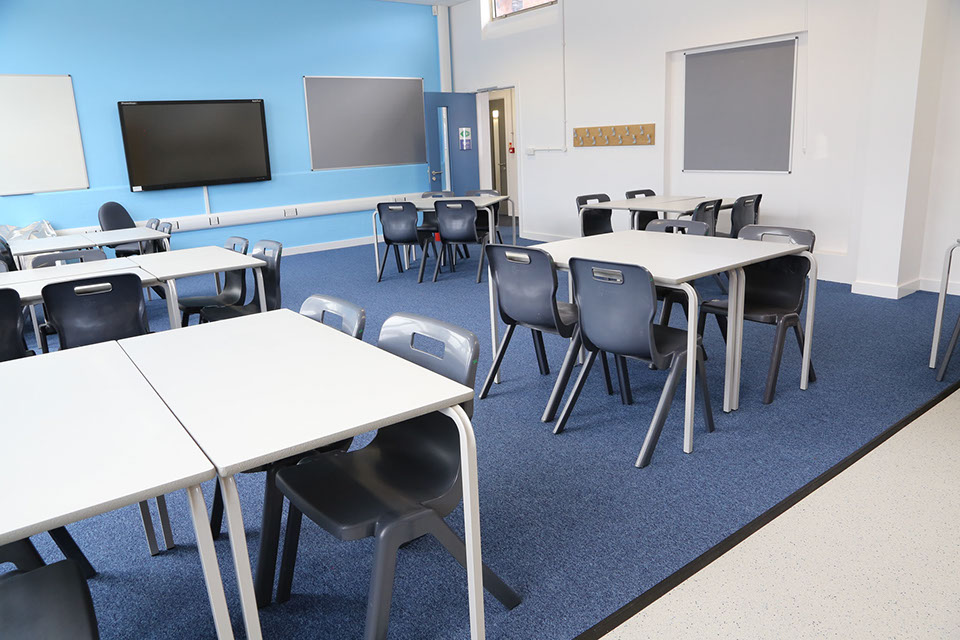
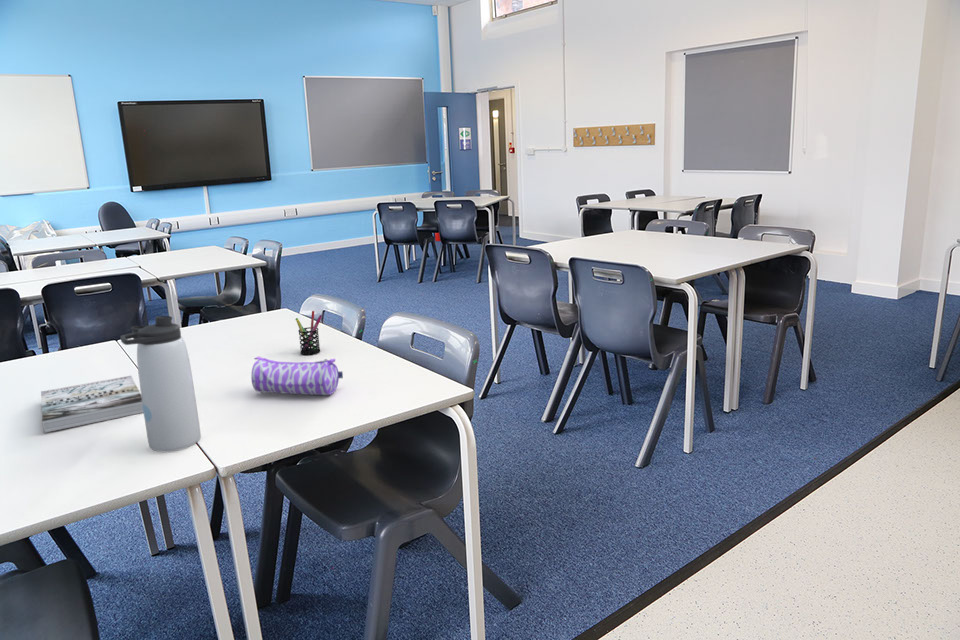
+ pen holder [294,310,323,356]
+ pencil case [250,356,344,396]
+ thermos bottle [119,315,202,453]
+ book [40,375,143,433]
